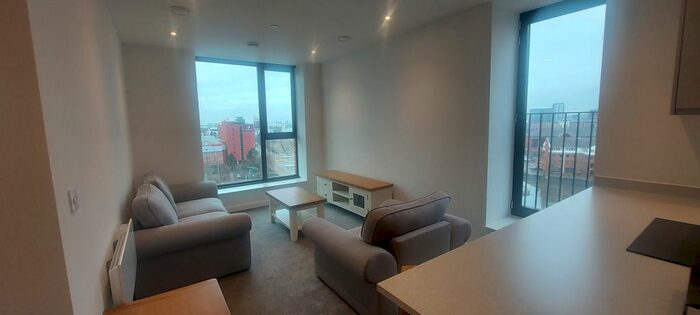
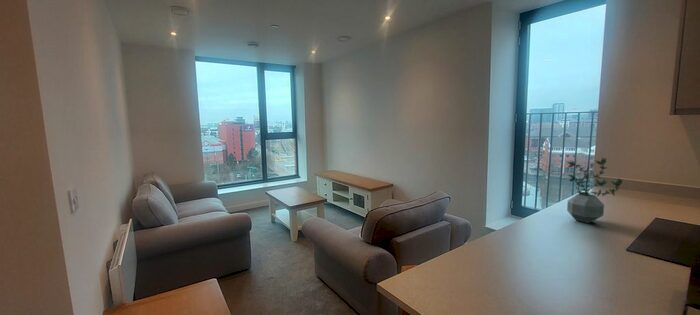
+ potted plant [566,157,623,224]
